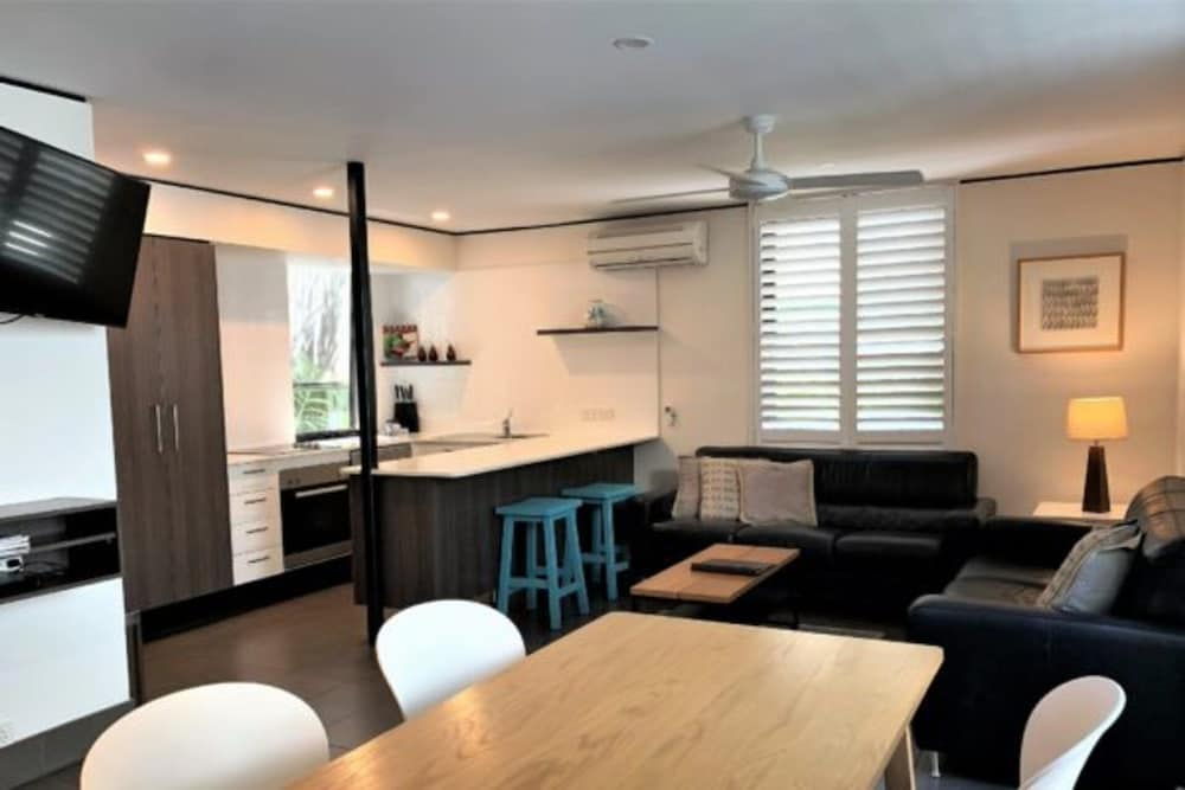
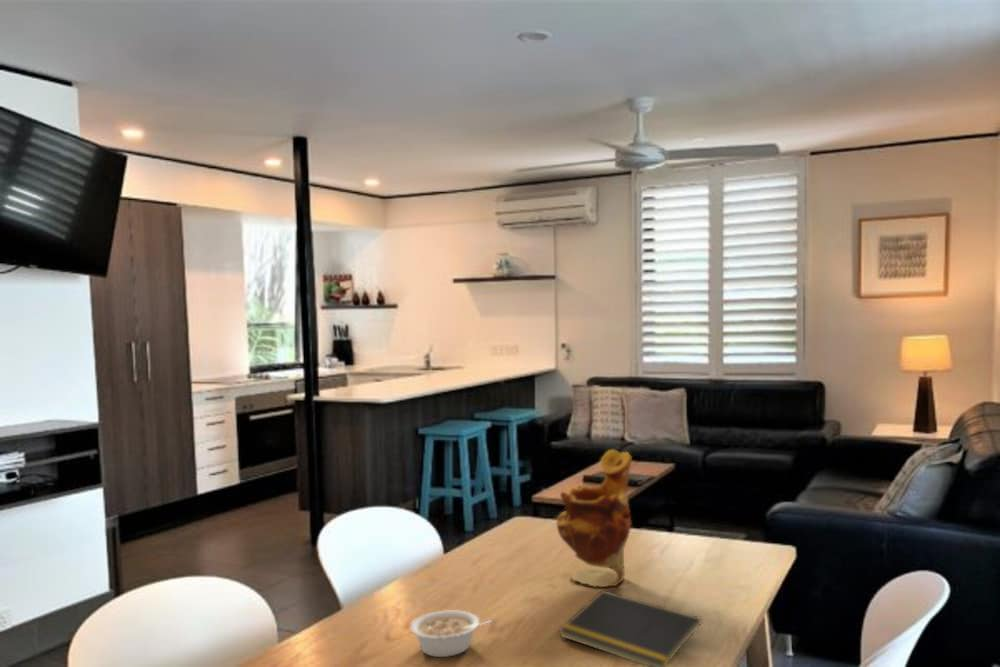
+ vase [555,449,633,588]
+ notepad [558,589,702,667]
+ legume [410,609,493,658]
